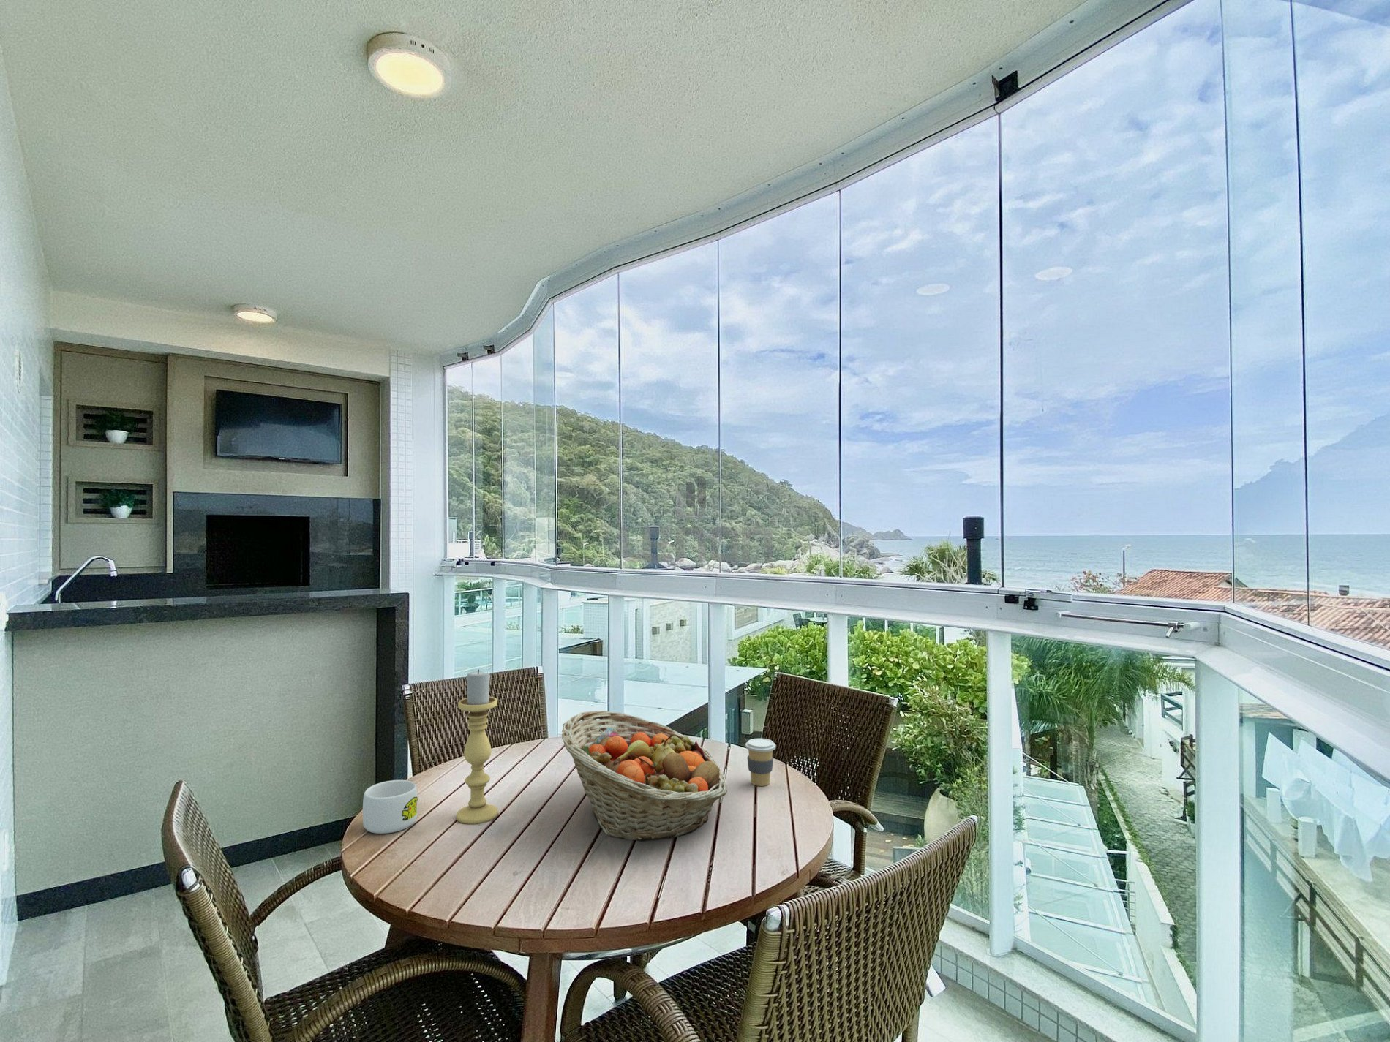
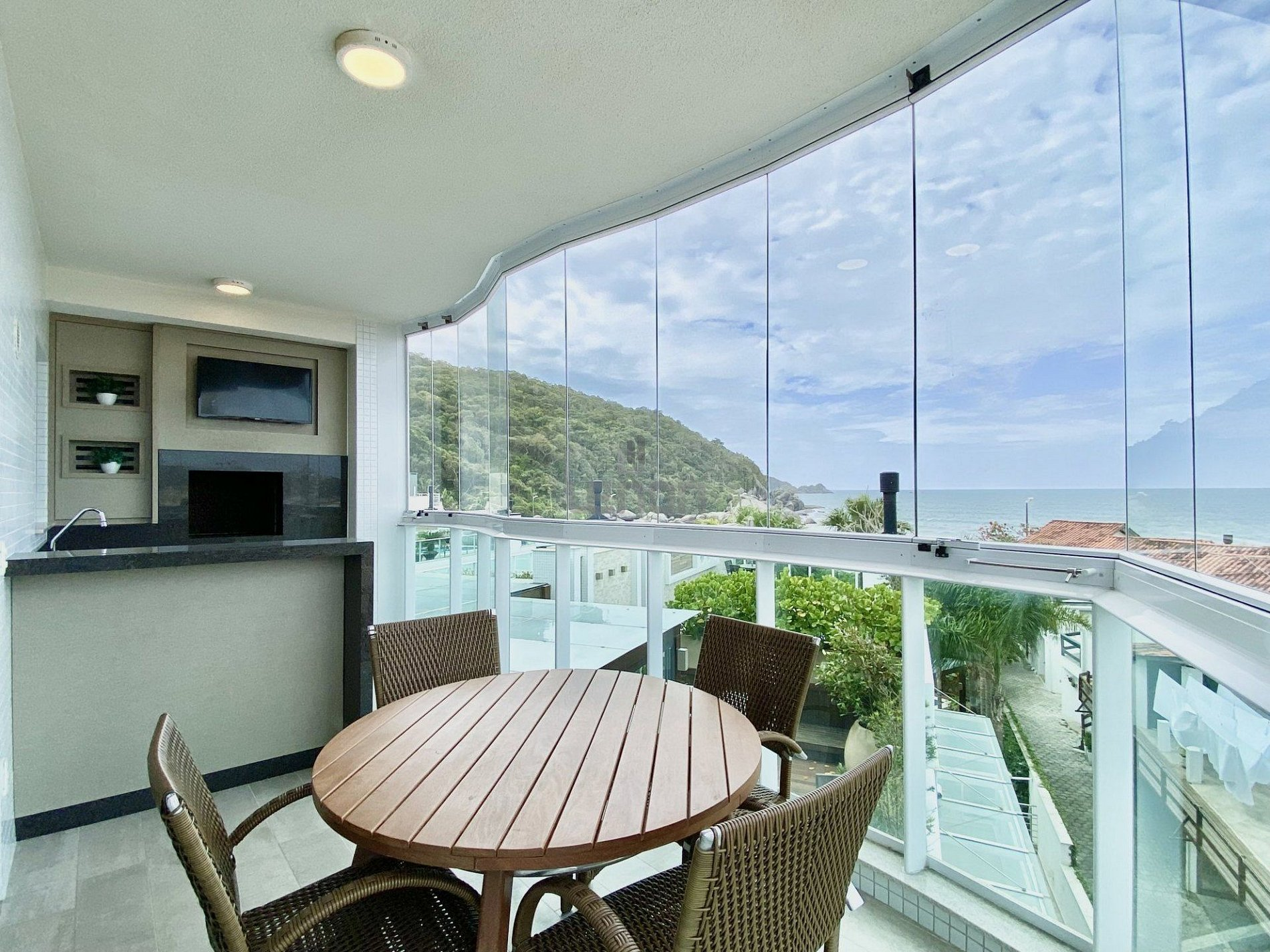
- fruit basket [561,710,728,842]
- mug [362,779,418,834]
- coffee cup [744,738,776,787]
- candle holder [455,669,499,825]
